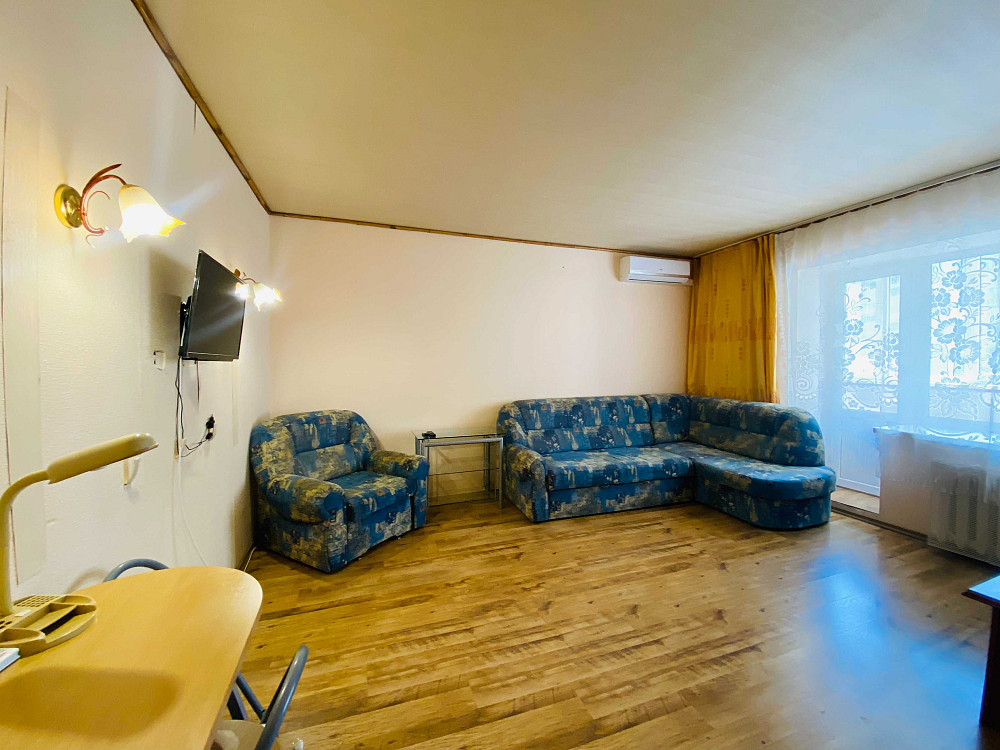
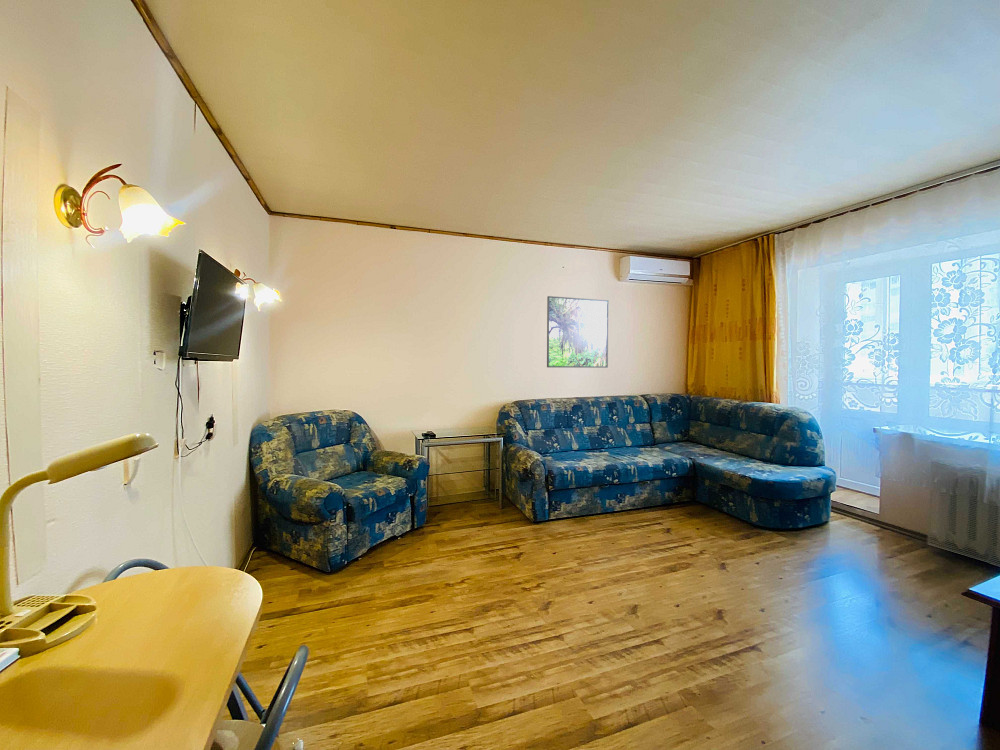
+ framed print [546,295,609,369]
